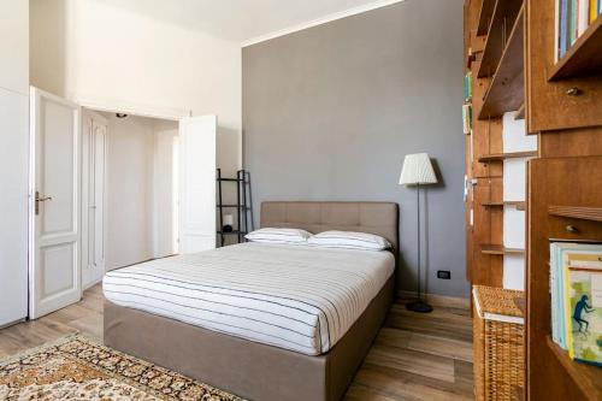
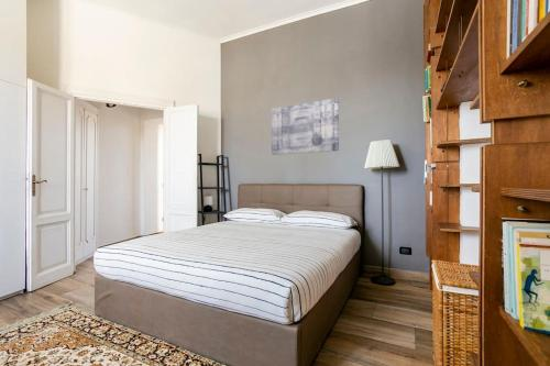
+ wall art [271,97,340,156]
